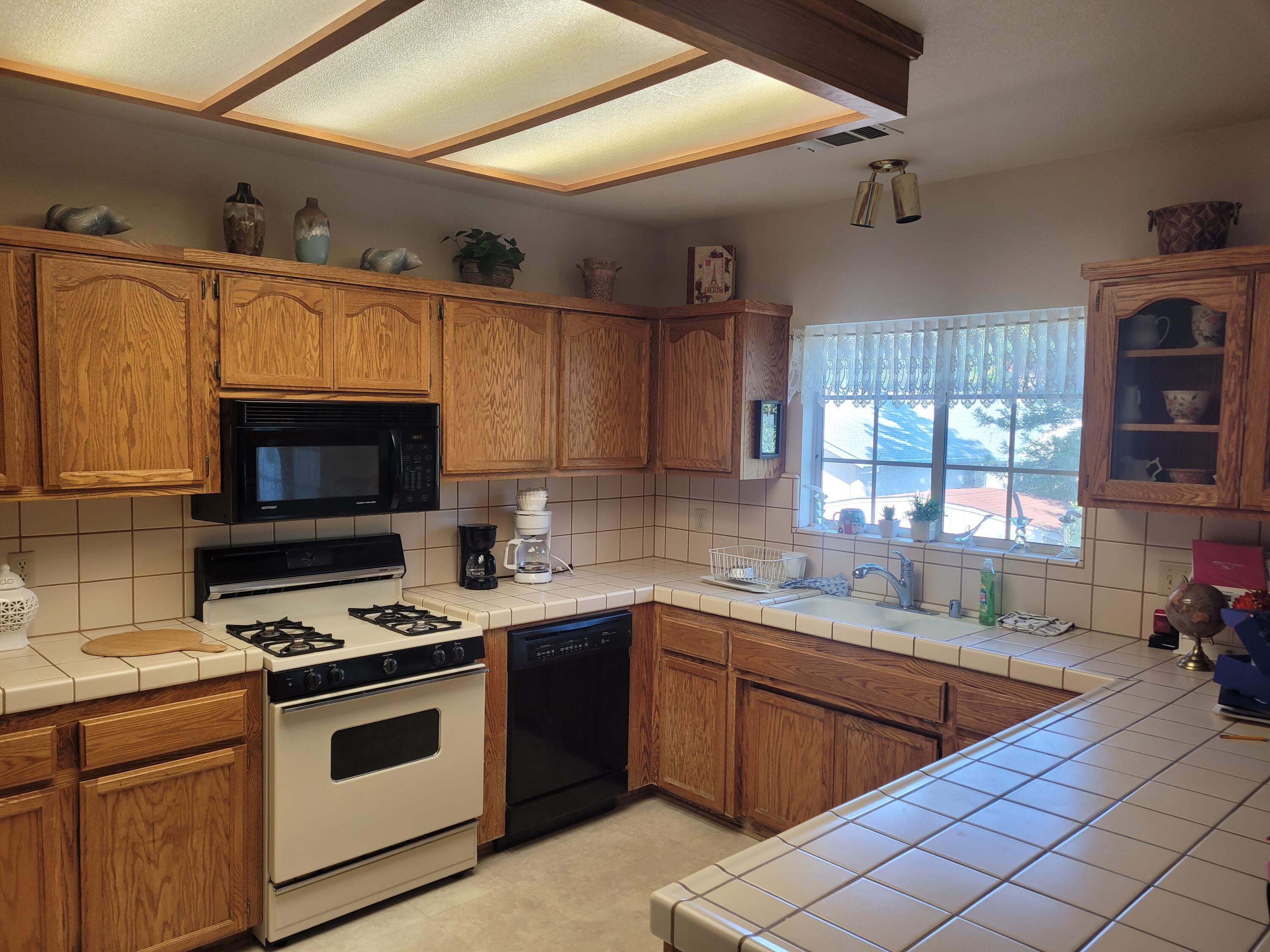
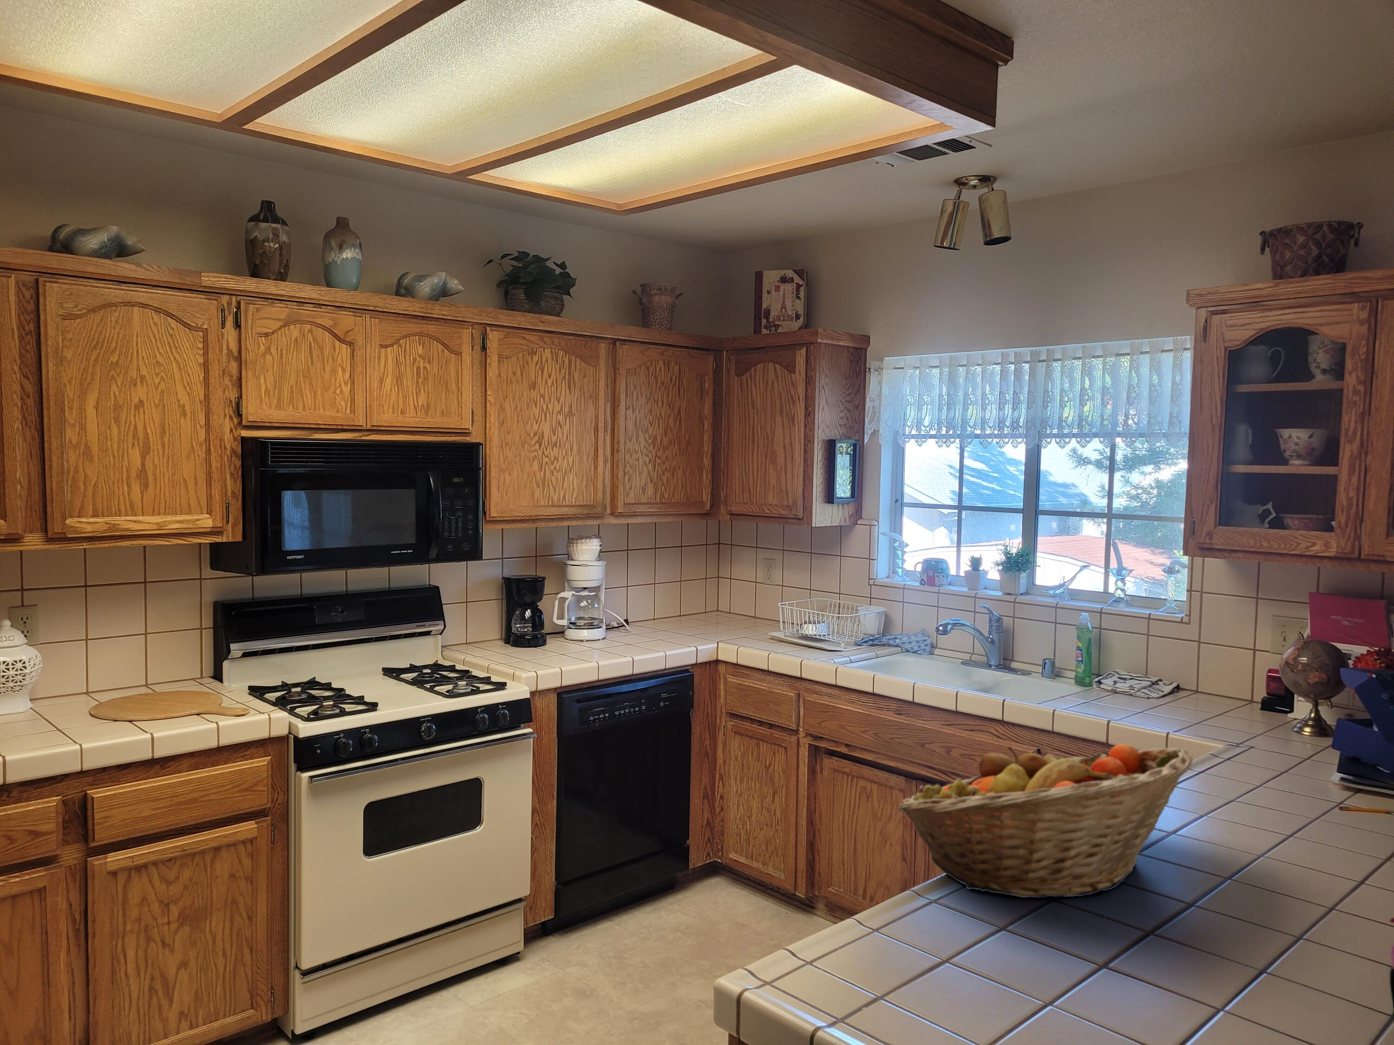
+ fruit basket [897,743,1193,899]
